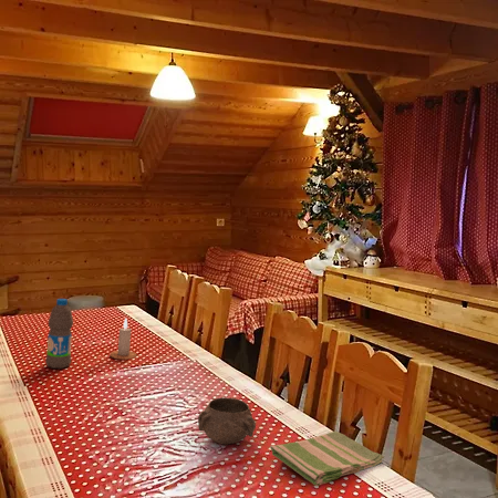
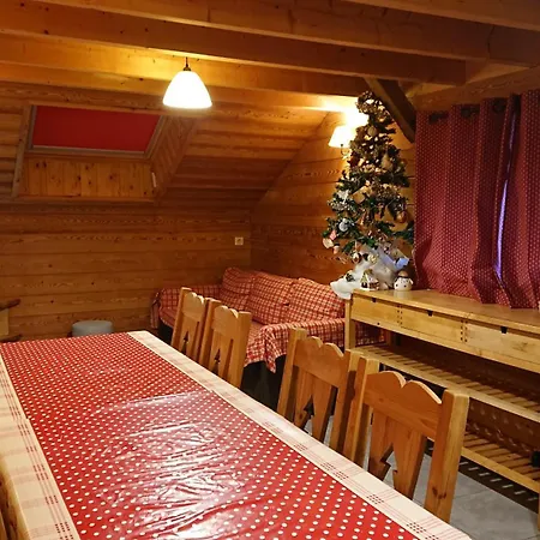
- decorative bowl [197,396,257,445]
- dish towel [269,430,385,487]
- candle [108,318,138,361]
- water bottle [44,298,74,370]
